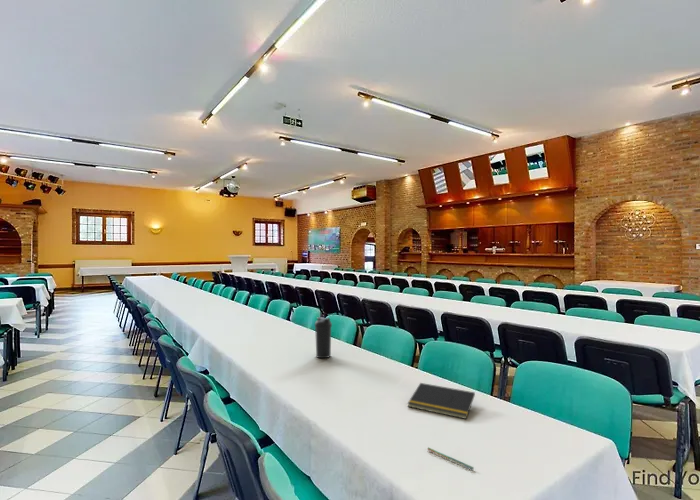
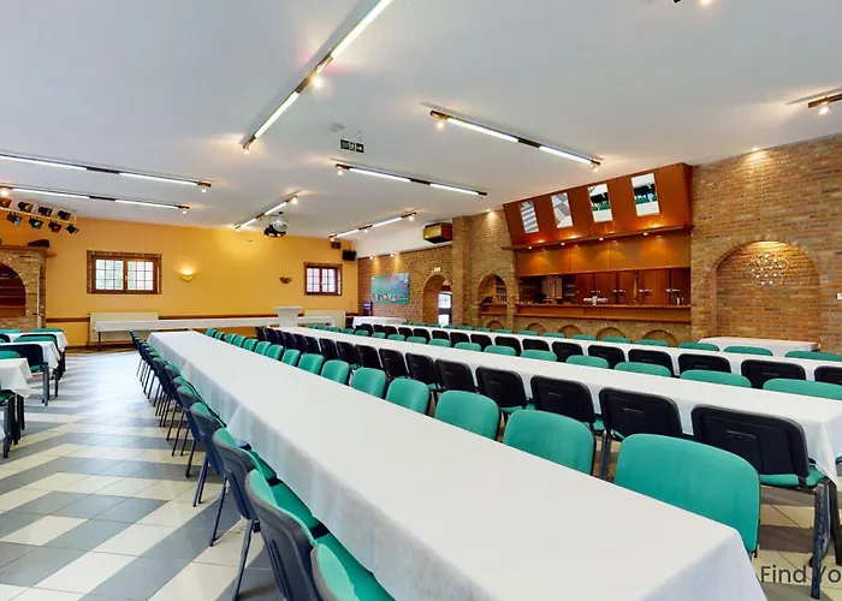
- notepad [406,382,476,420]
- pen [427,446,474,471]
- water bottle [314,316,333,359]
